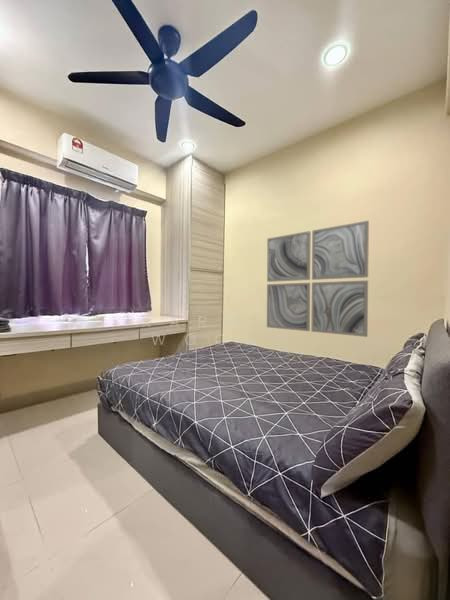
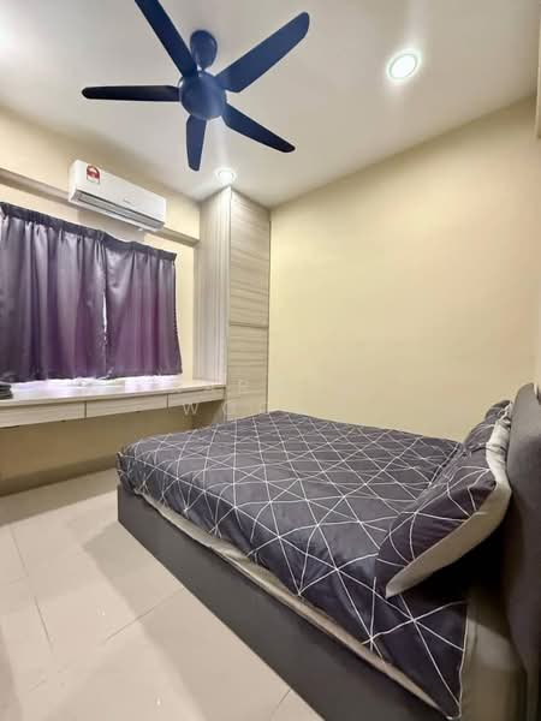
- wall art [266,220,370,338]
